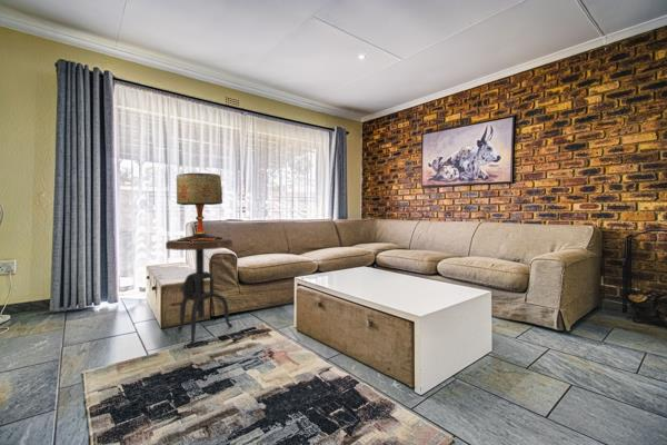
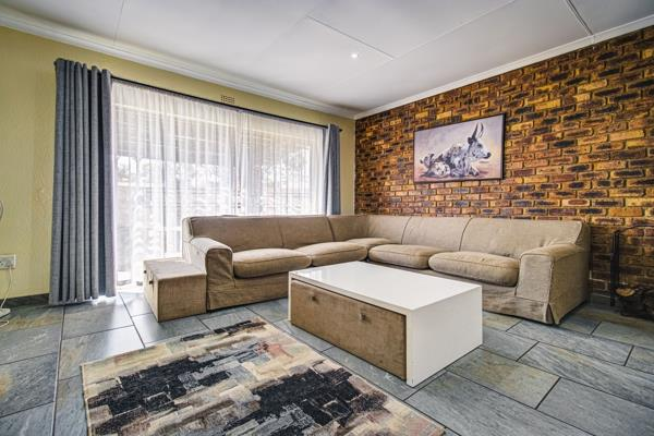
- table lamp [175,172,223,243]
- side table [165,237,233,346]
